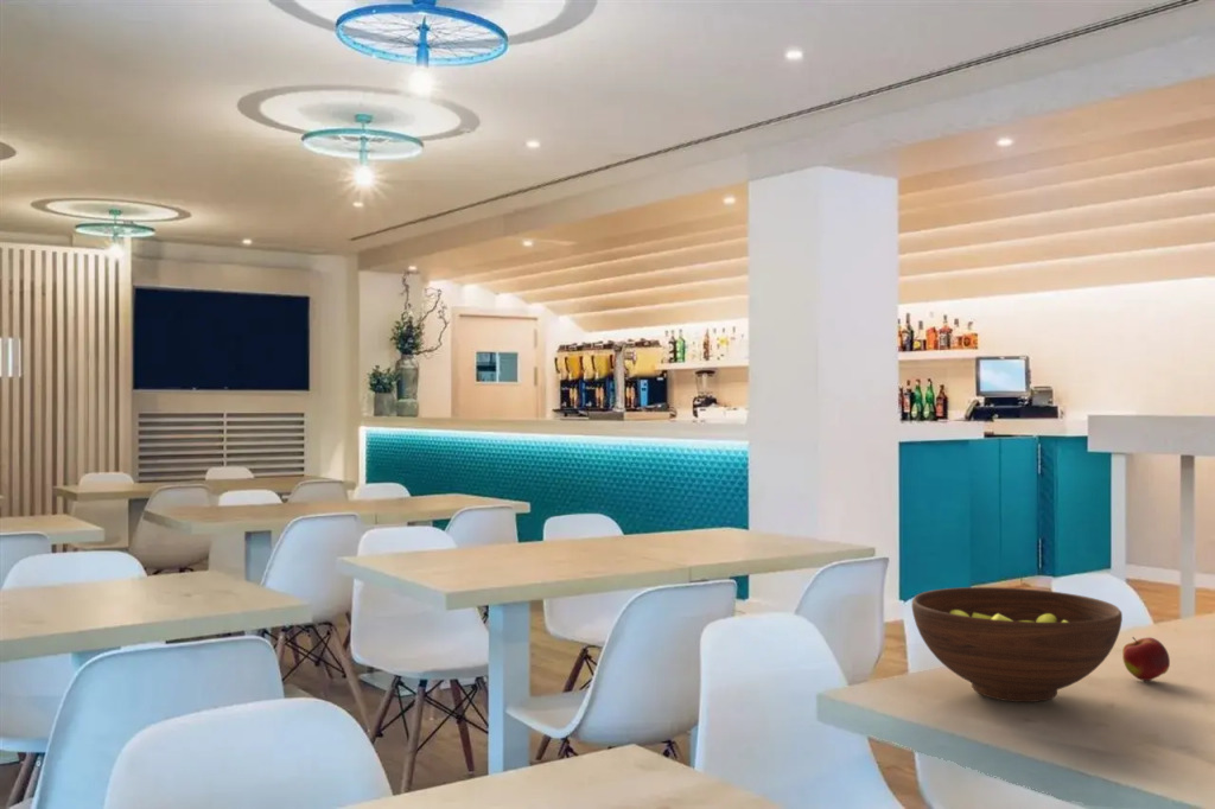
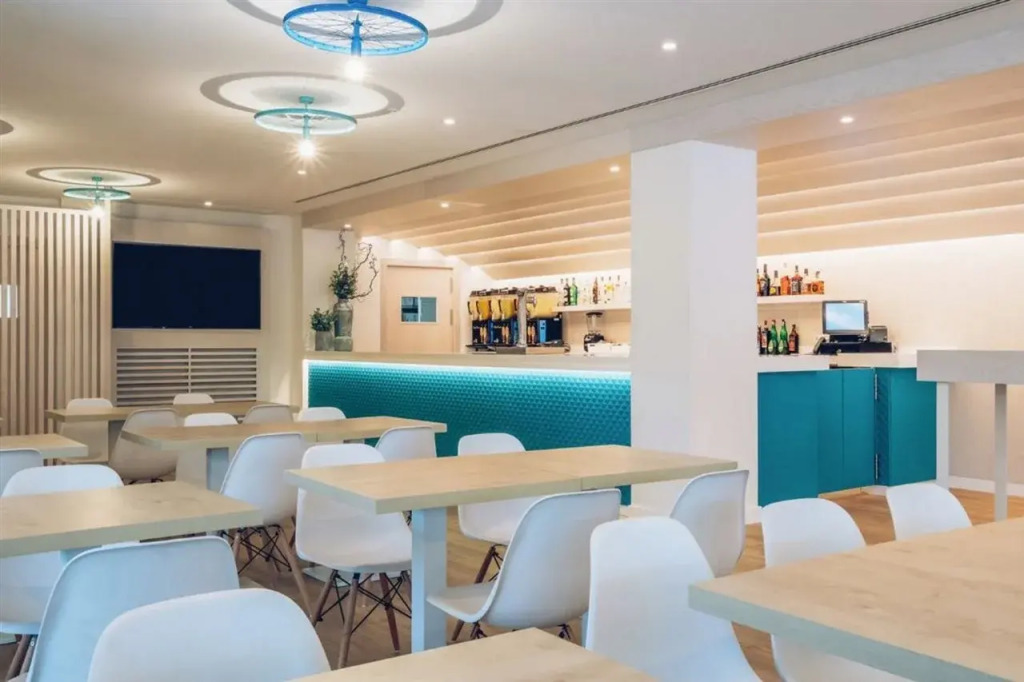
- fruit bowl [911,586,1124,703]
- apple [1121,636,1171,682]
